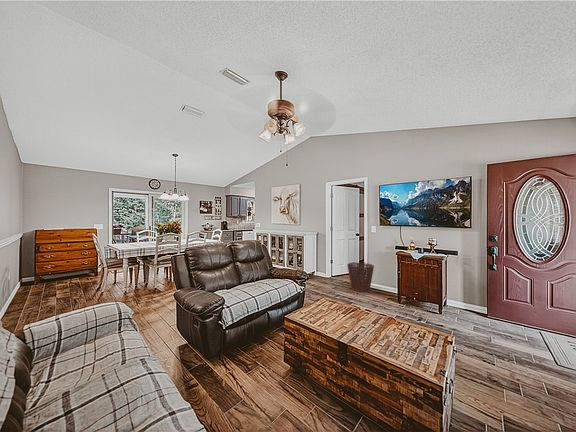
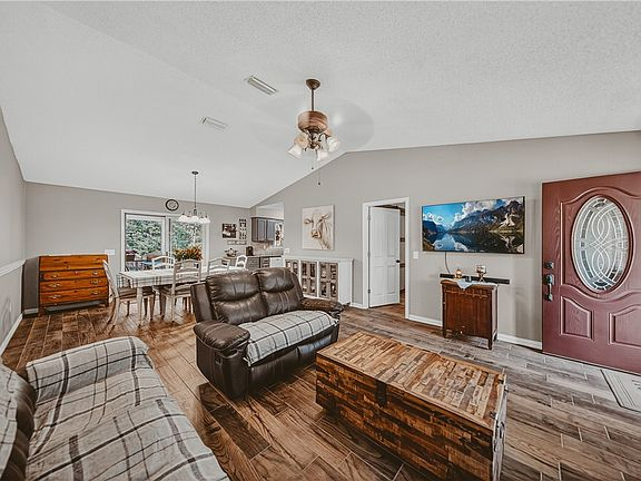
- basket [346,262,375,293]
